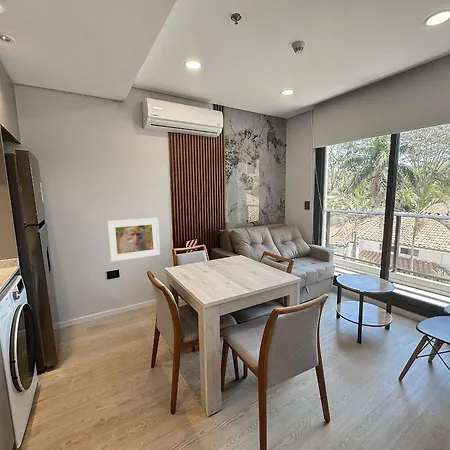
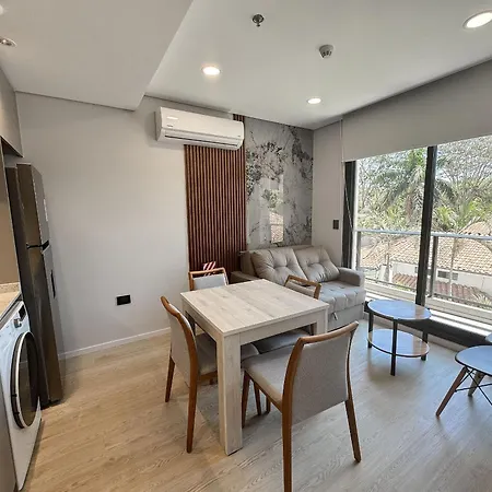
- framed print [106,217,161,263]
